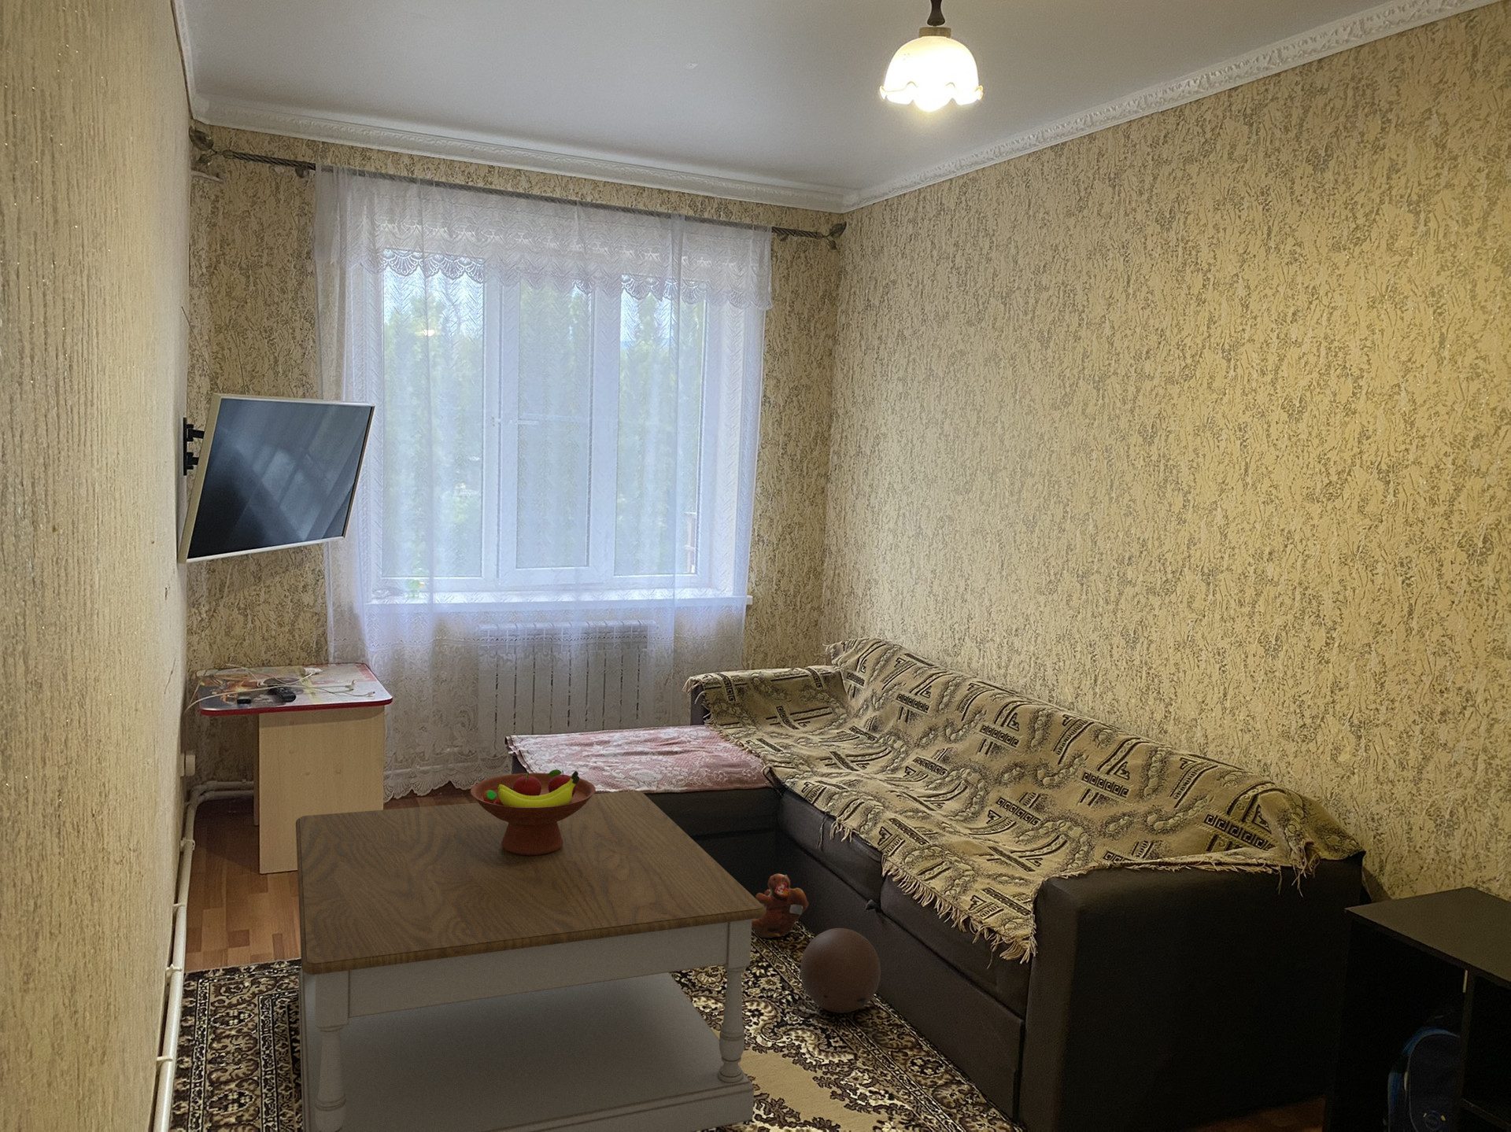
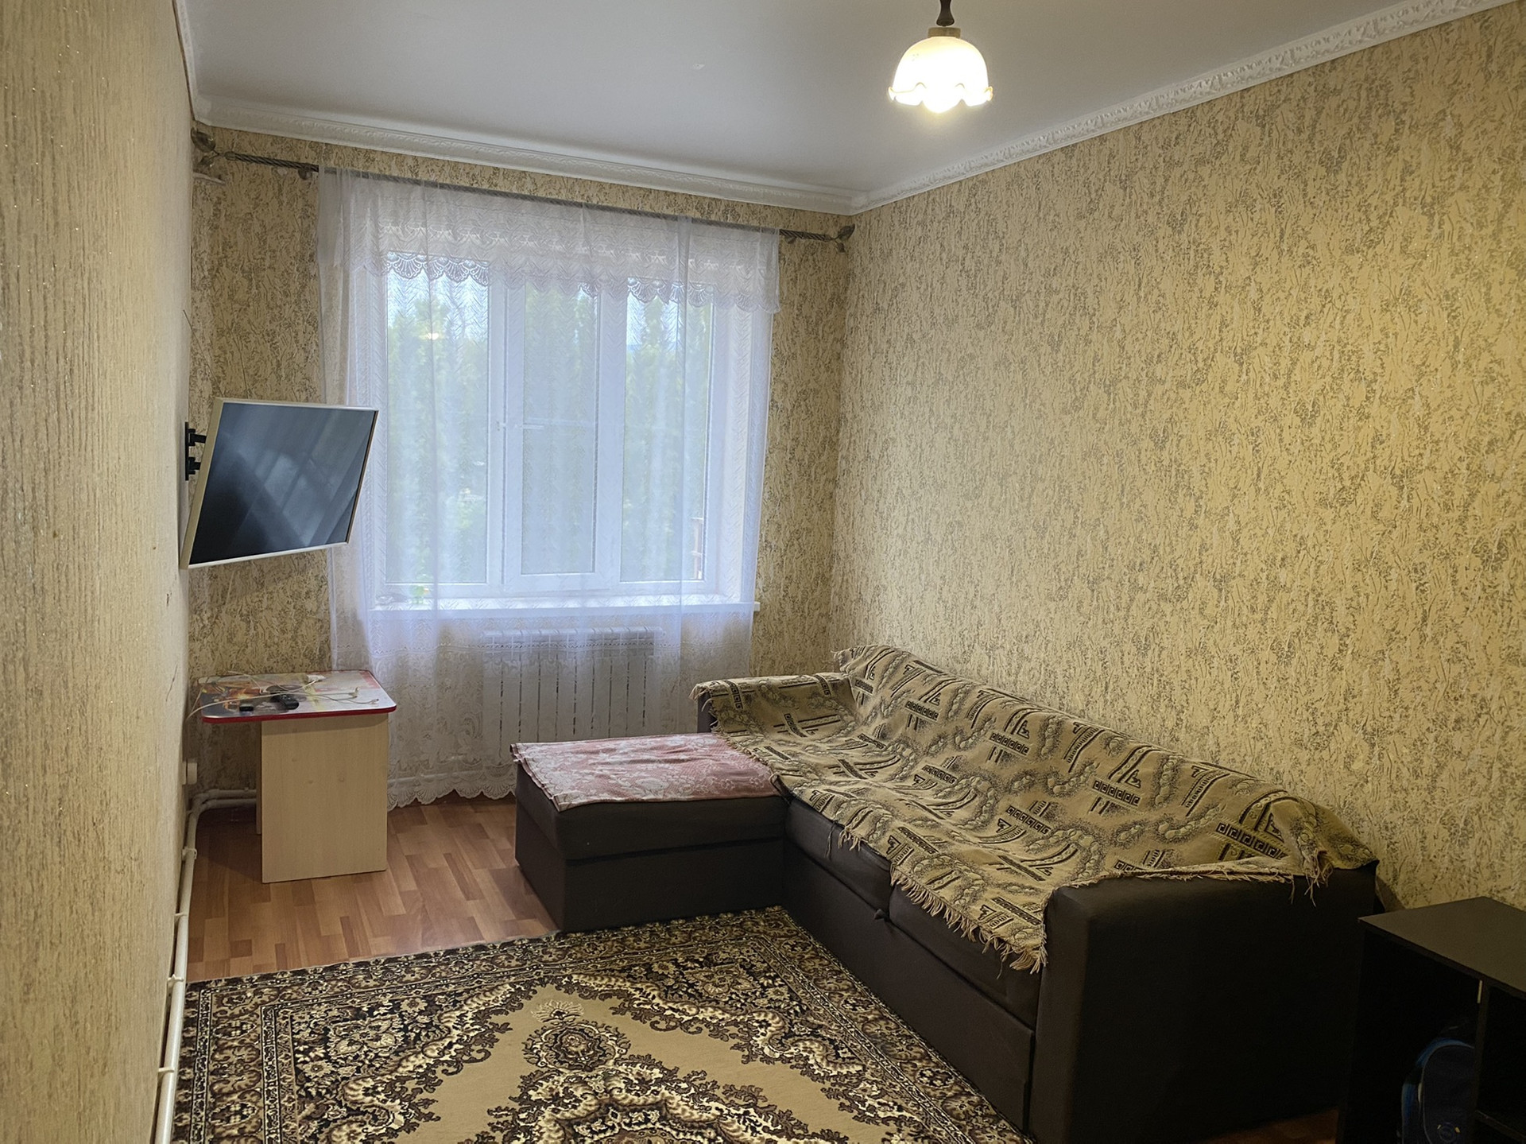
- ball [800,927,882,1014]
- coffee table [295,790,766,1132]
- fruit bowl [470,768,596,856]
- plush toy [752,873,809,938]
